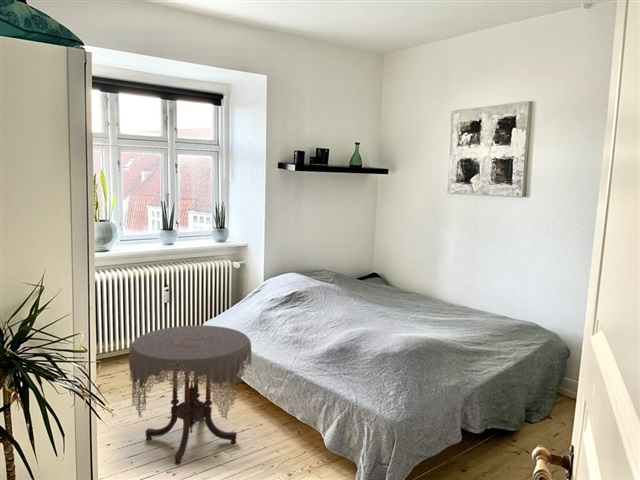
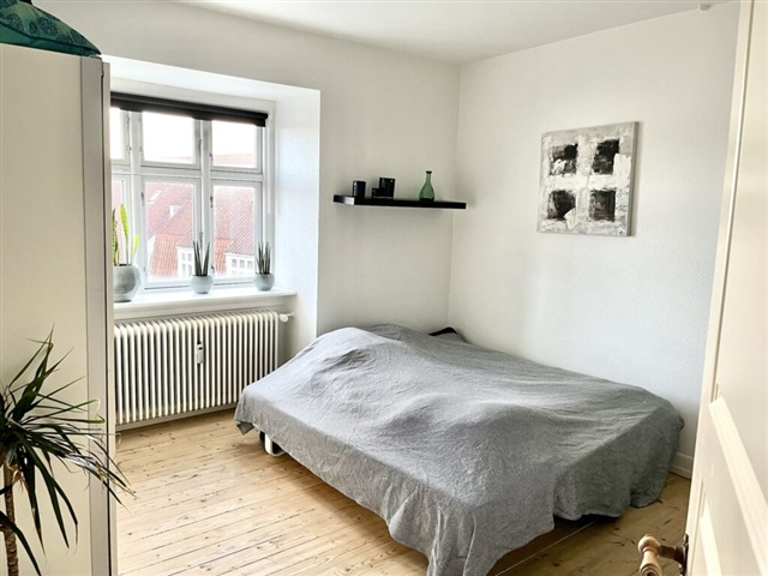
- side table [128,324,253,466]
